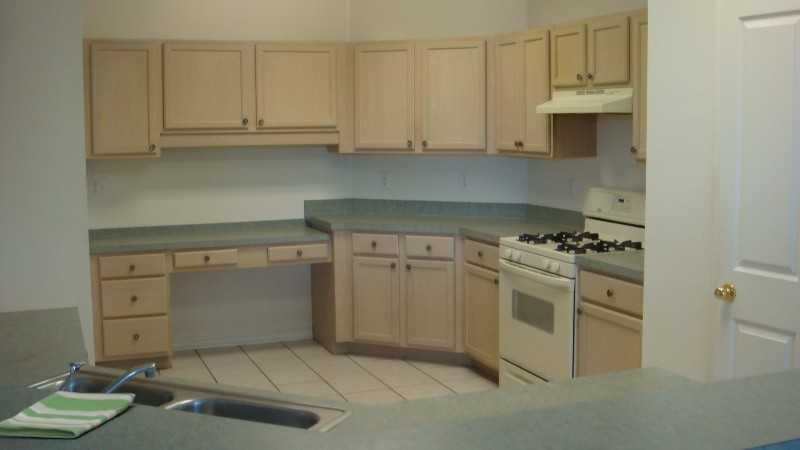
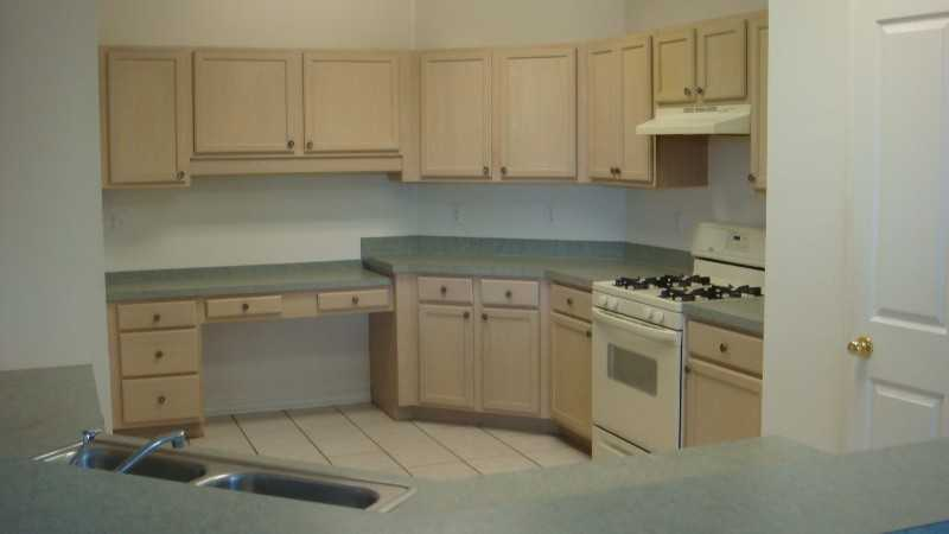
- dish towel [0,390,136,439]
